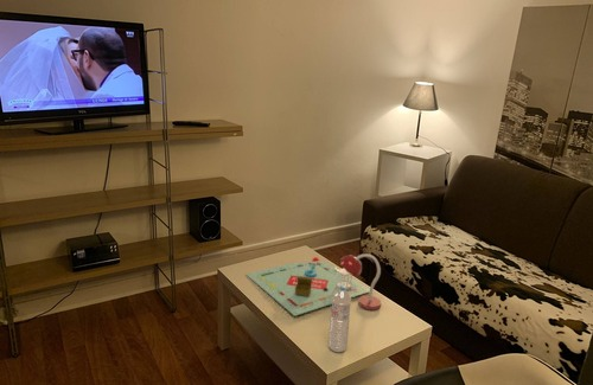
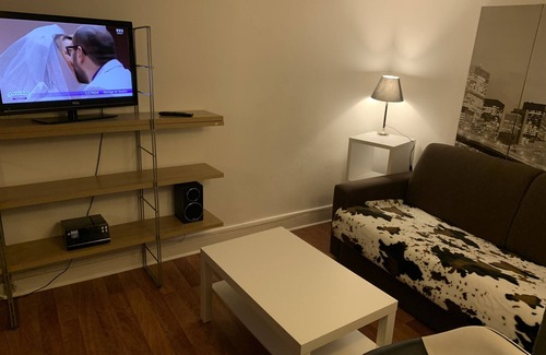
- board game [246,252,382,317]
- water bottle [327,285,352,353]
